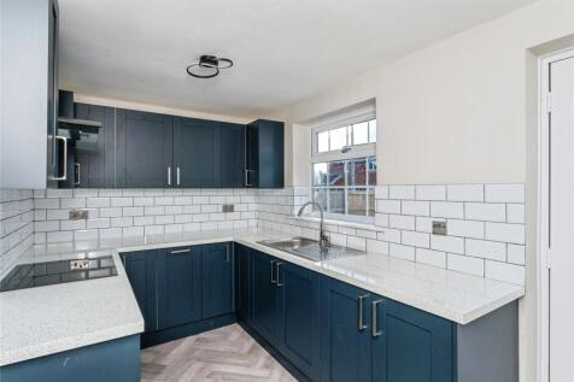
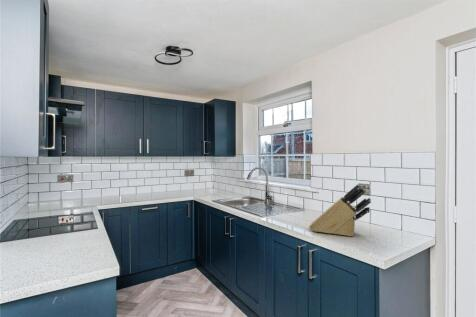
+ knife block [308,183,372,237]
